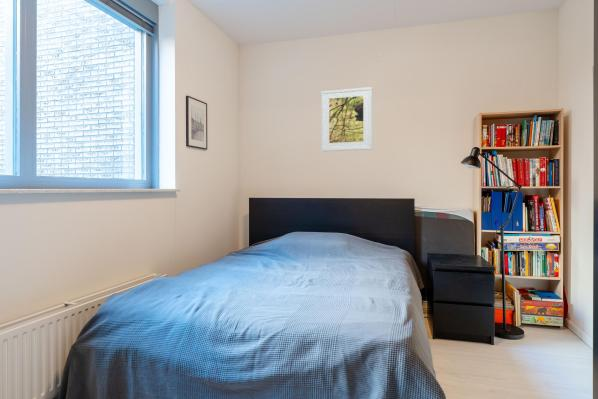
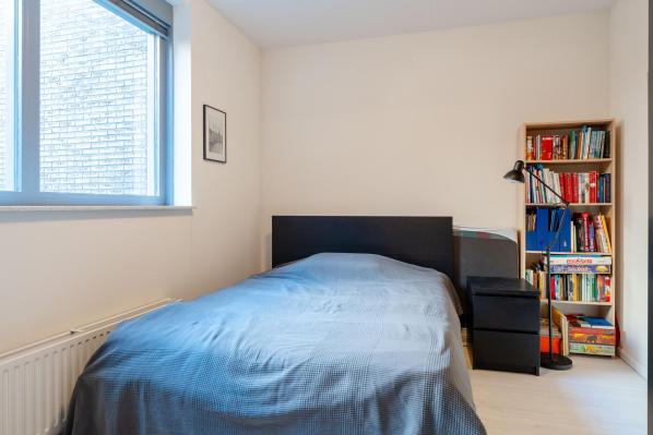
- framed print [320,86,373,152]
